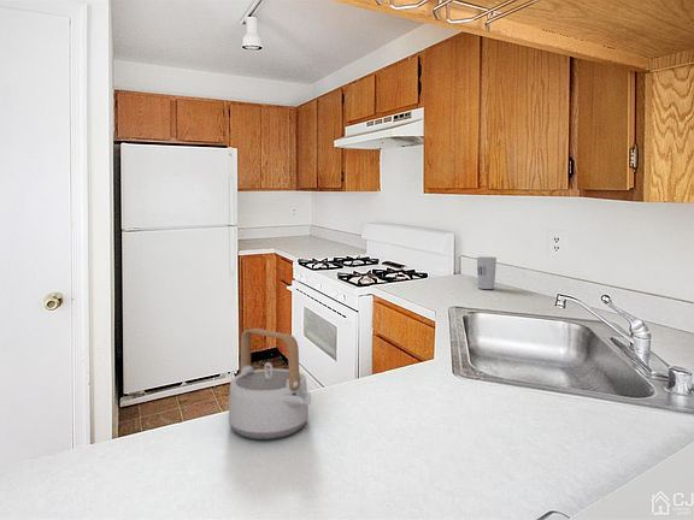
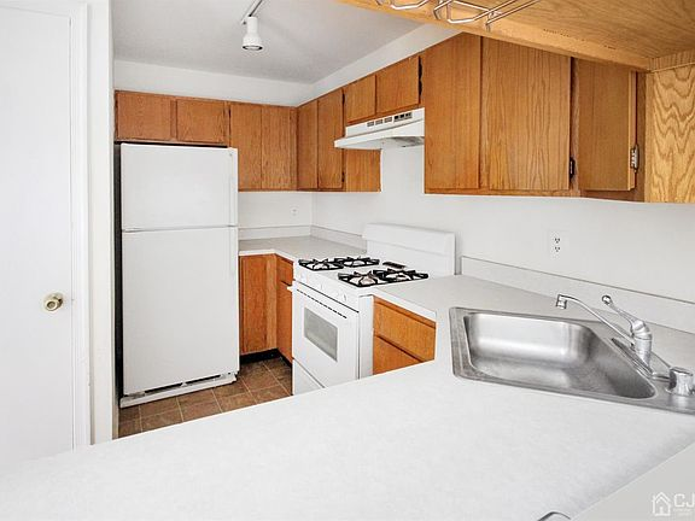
- teapot [228,327,312,441]
- cup [476,255,498,290]
